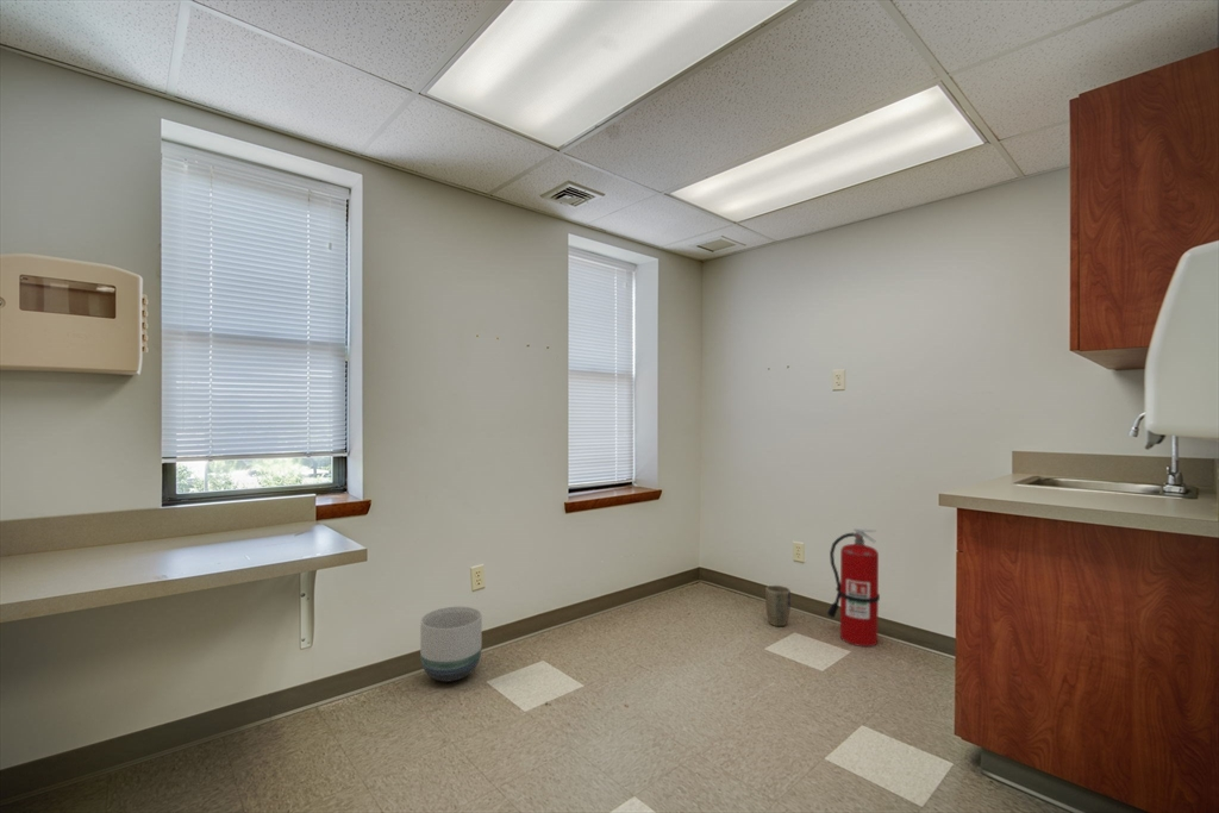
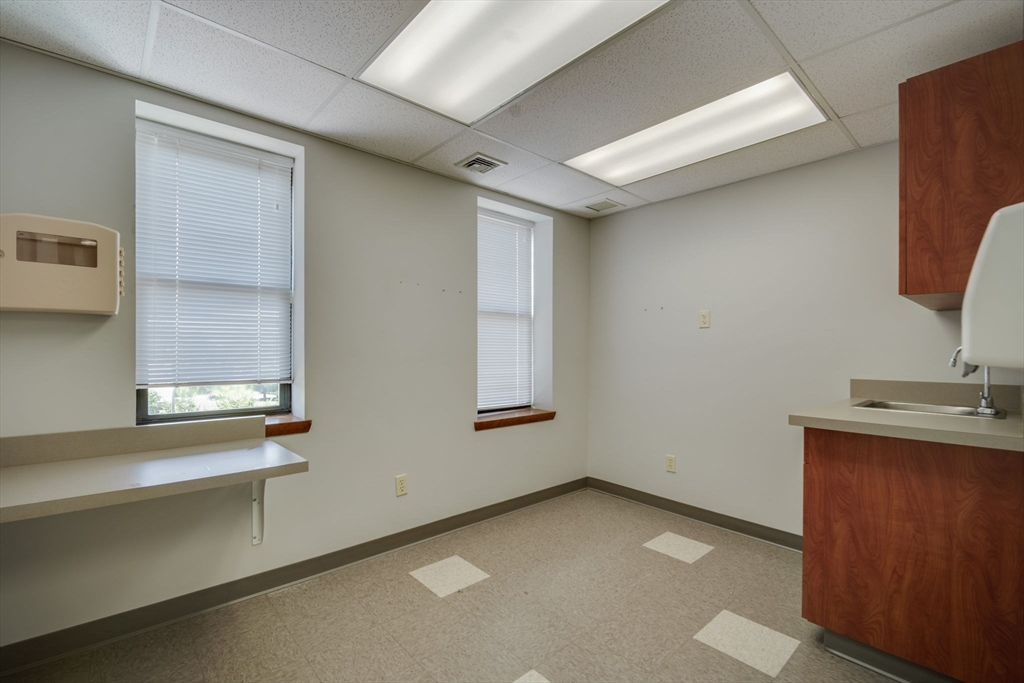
- fire extinguisher [826,527,881,648]
- planter [419,606,483,683]
- plant pot [764,584,792,627]
